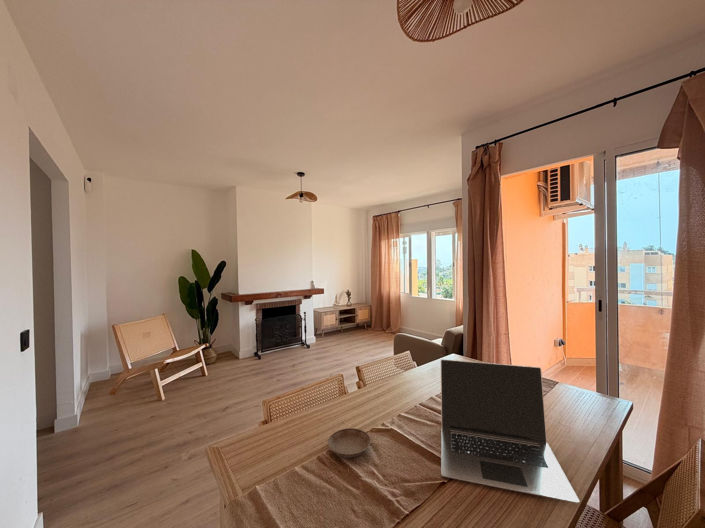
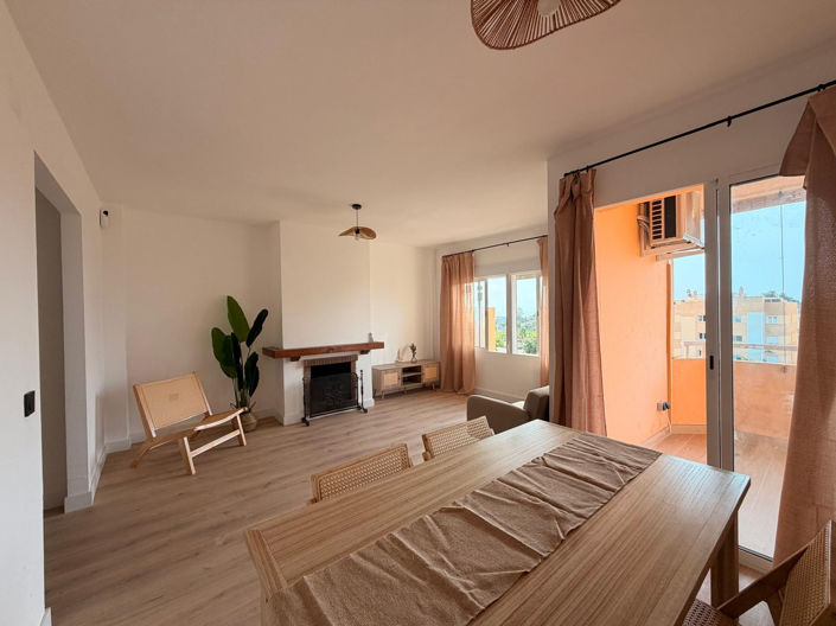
- saucer [327,427,372,459]
- laptop [440,358,580,504]
